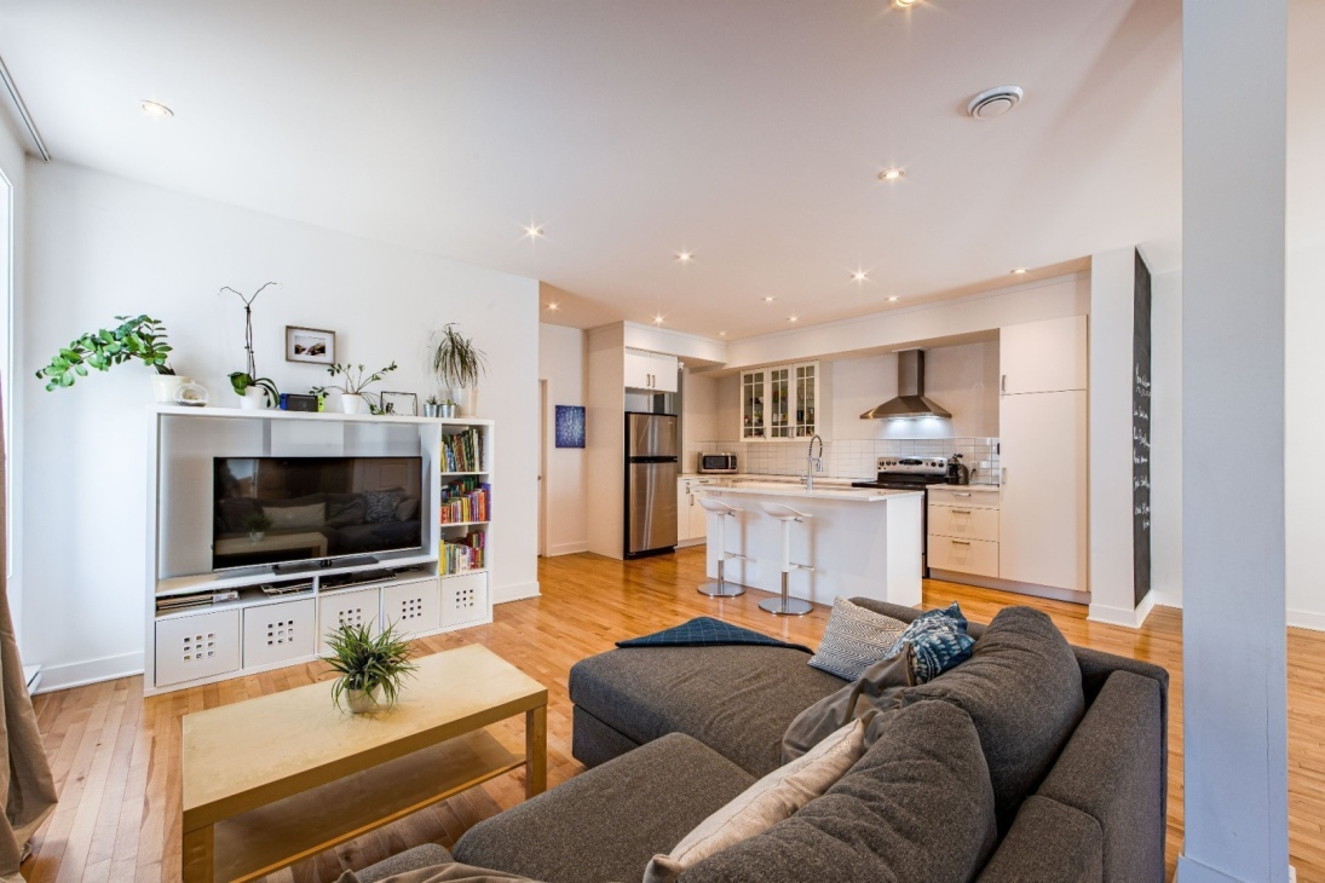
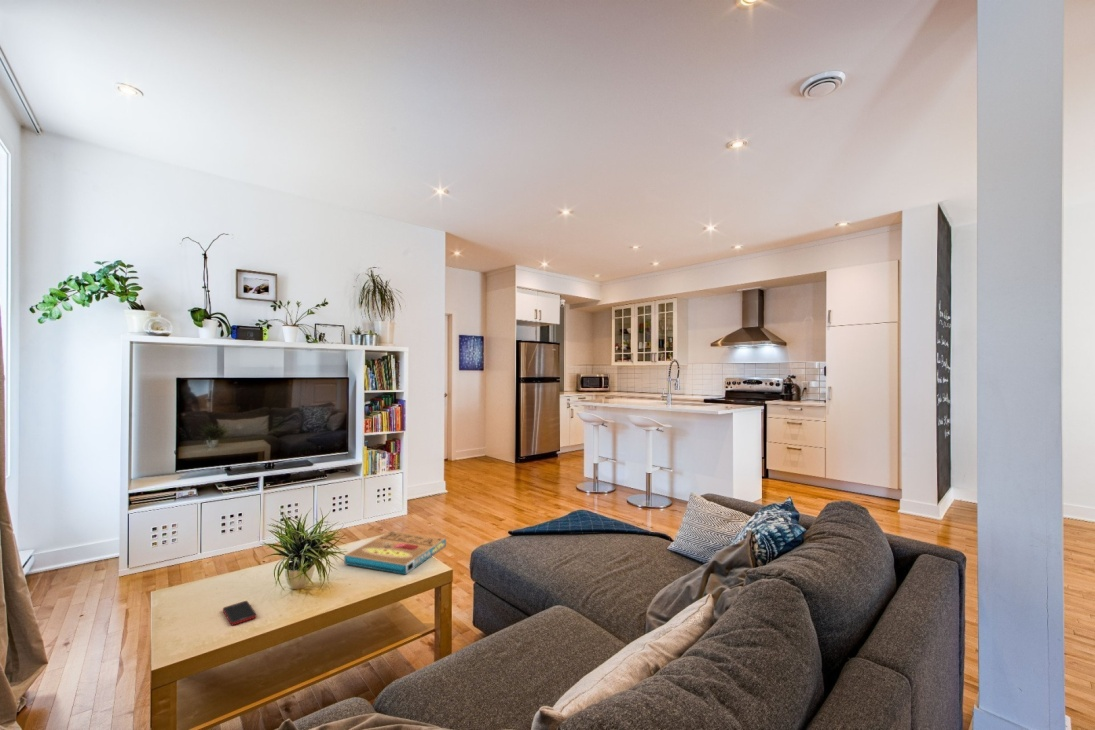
+ pizza box [343,530,447,576]
+ cell phone [222,600,258,626]
